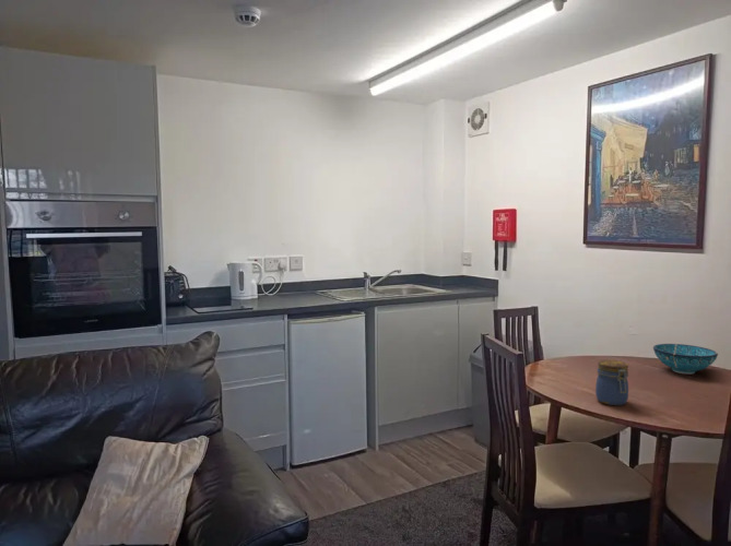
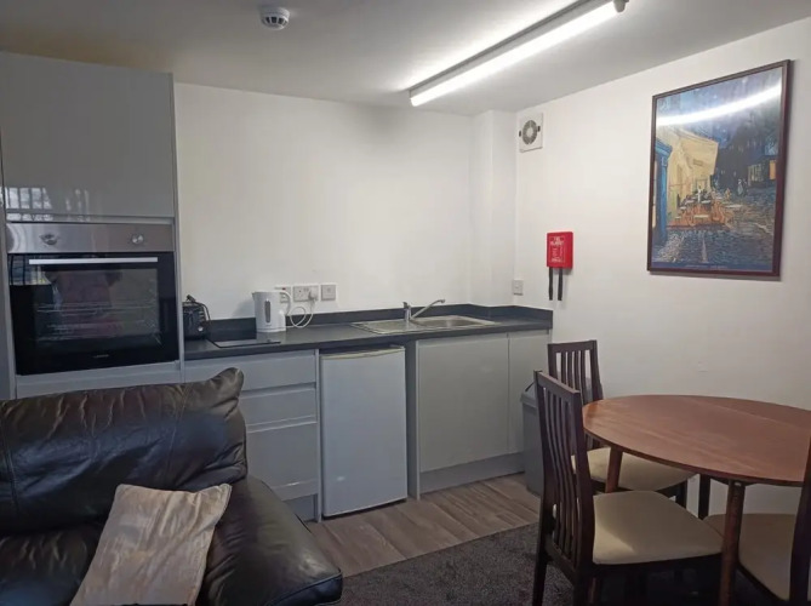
- jar [594,359,629,406]
- bowl [652,343,719,375]
